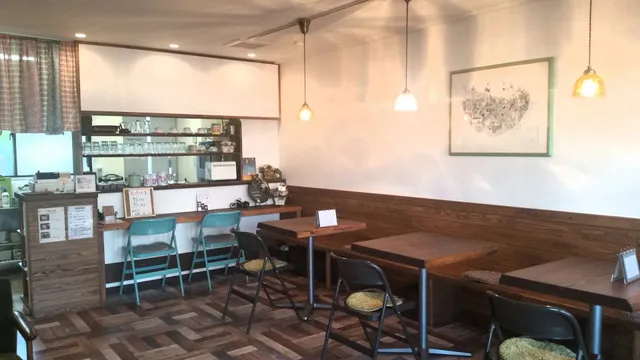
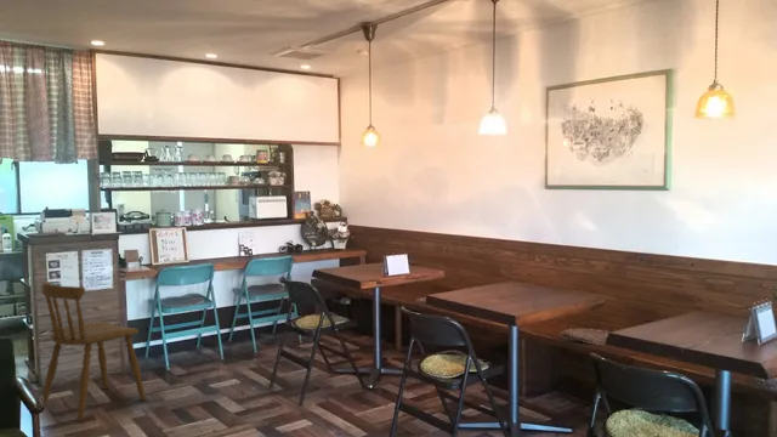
+ dining chair [40,280,147,422]
